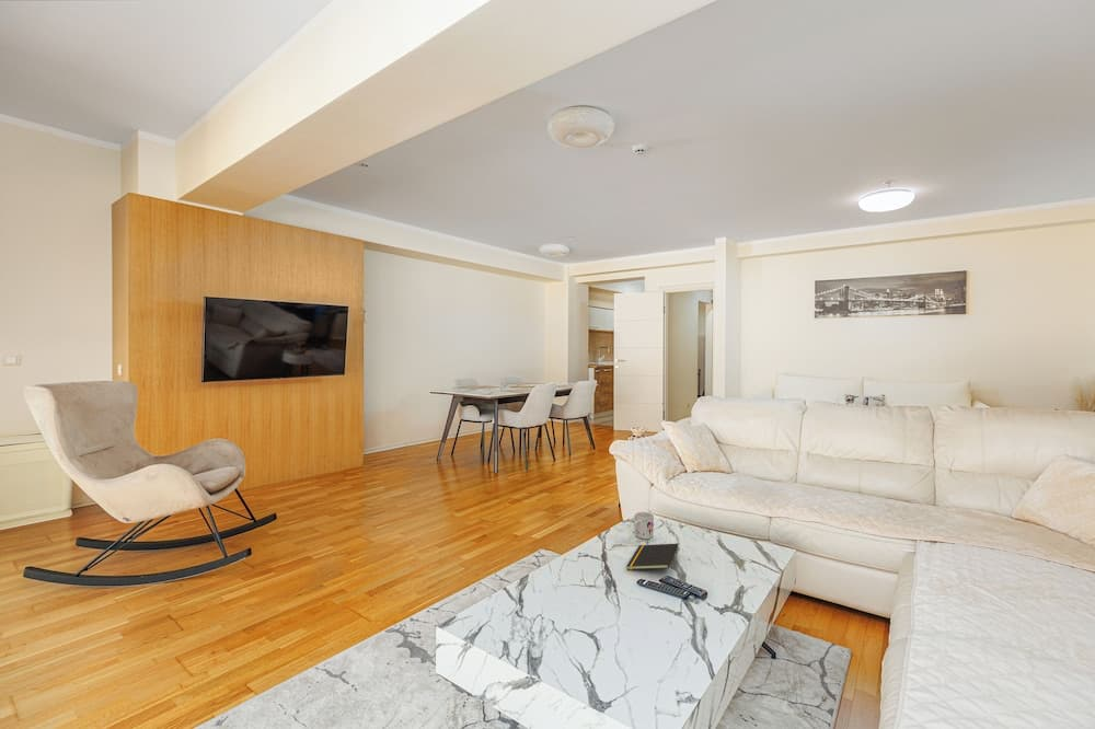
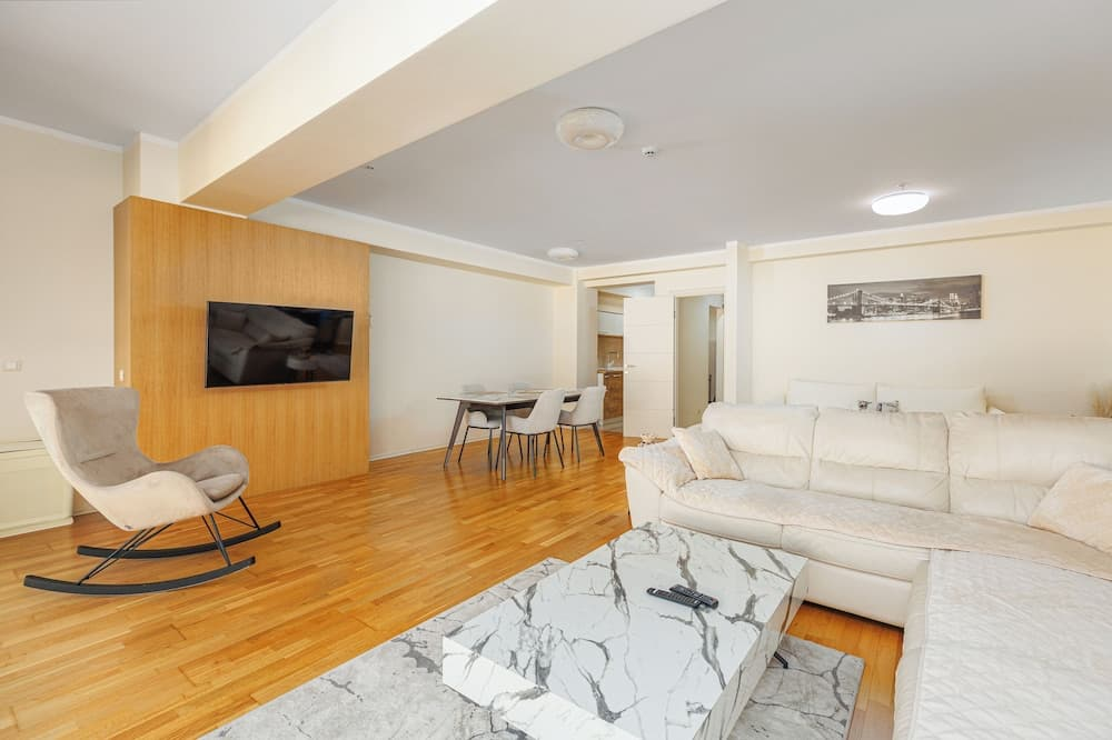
- mug [633,510,655,540]
- notepad [625,543,679,570]
